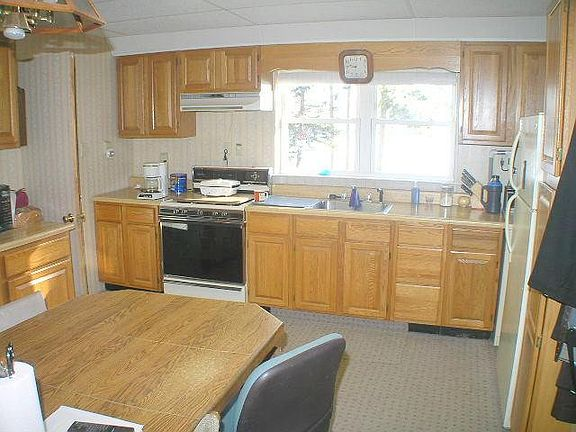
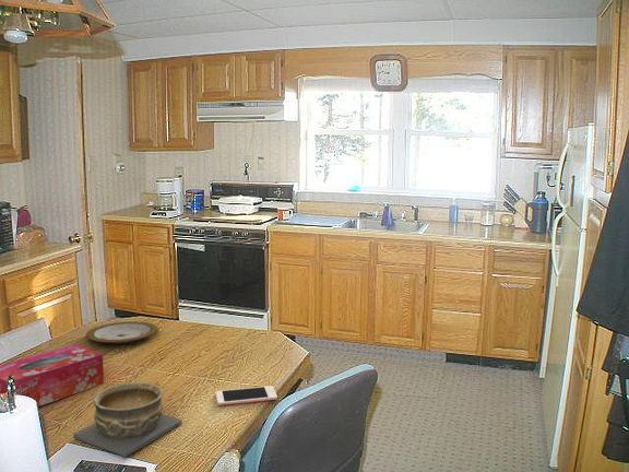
+ plate [85,320,159,345]
+ bowl [72,381,183,458]
+ tissue box [0,343,105,408]
+ cell phone [215,385,278,406]
